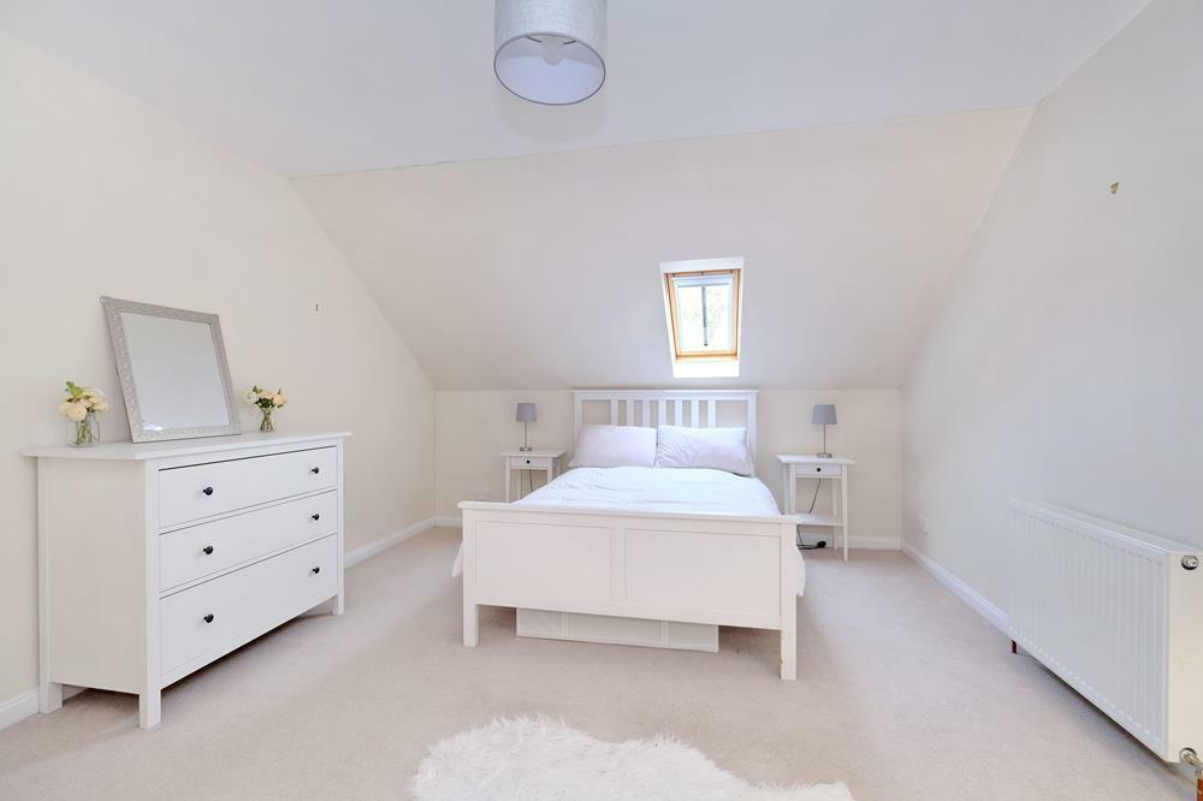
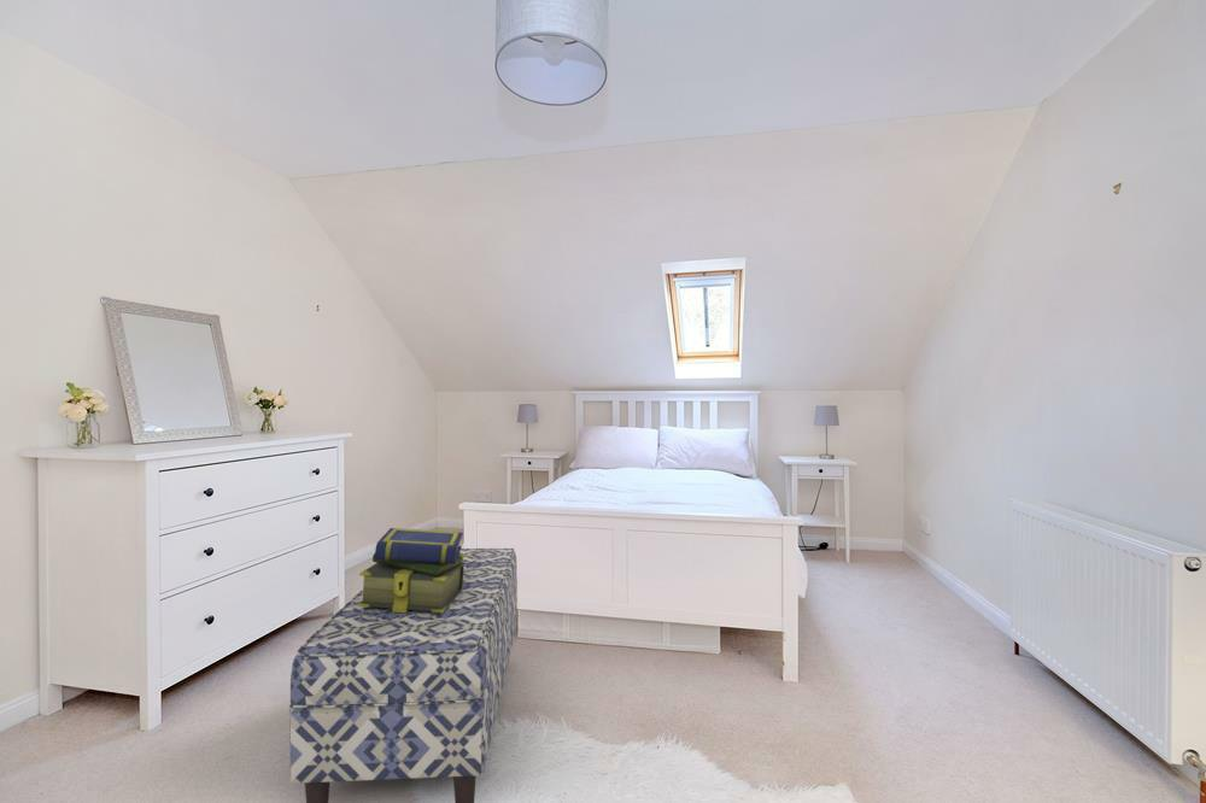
+ stack of books [358,527,467,612]
+ bench [288,547,519,803]
